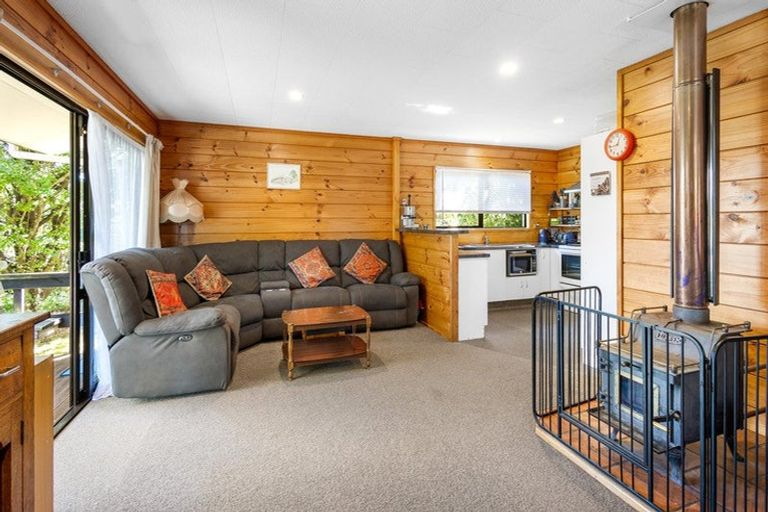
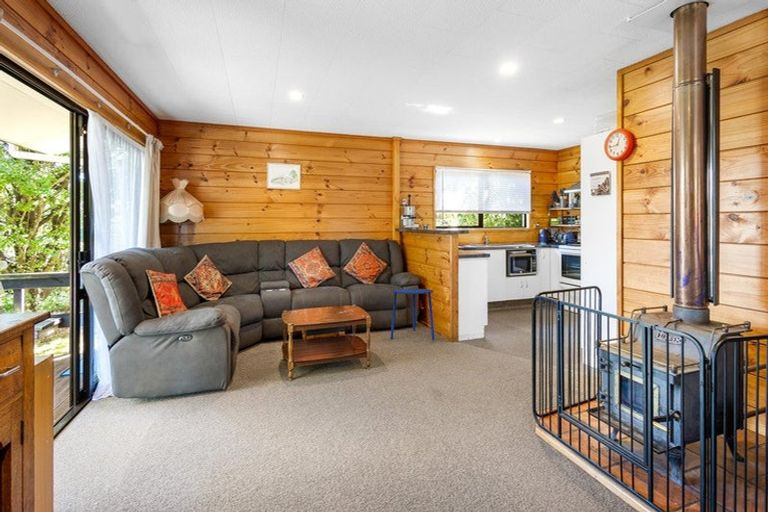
+ side table [390,288,436,341]
